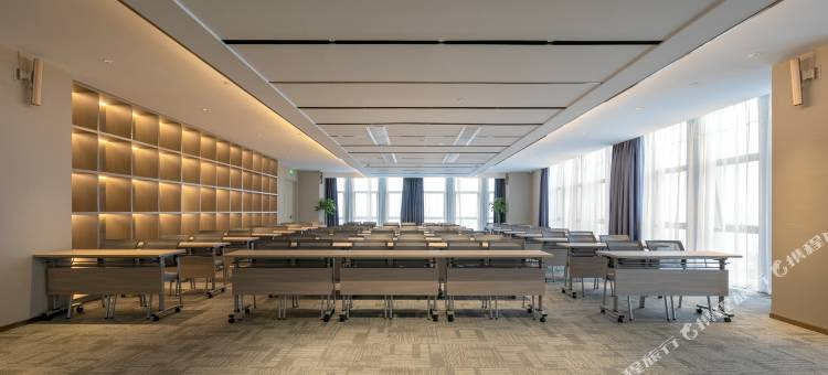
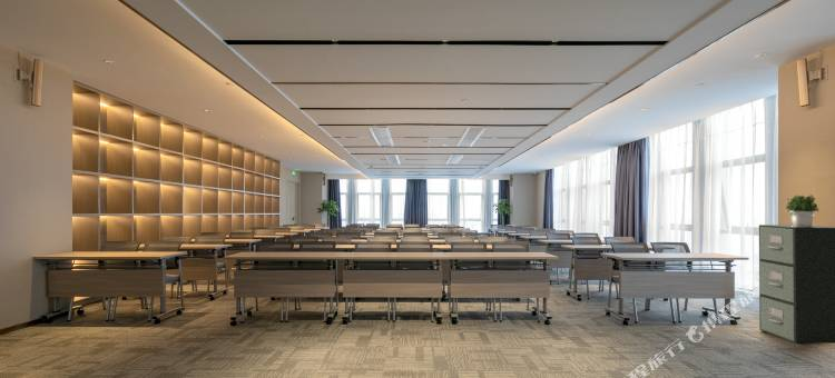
+ potted plant [785,193,821,227]
+ filing cabinet [758,223,835,345]
